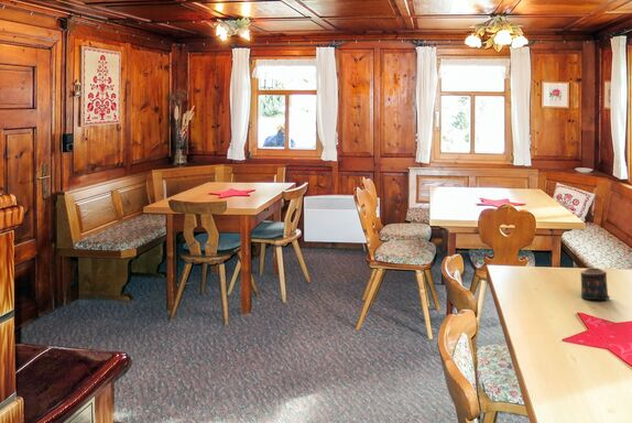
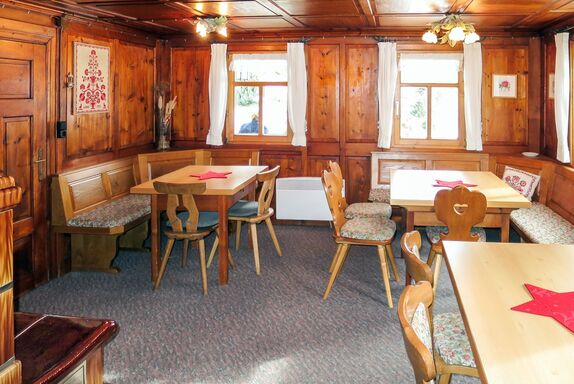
- candle [579,268,611,301]
